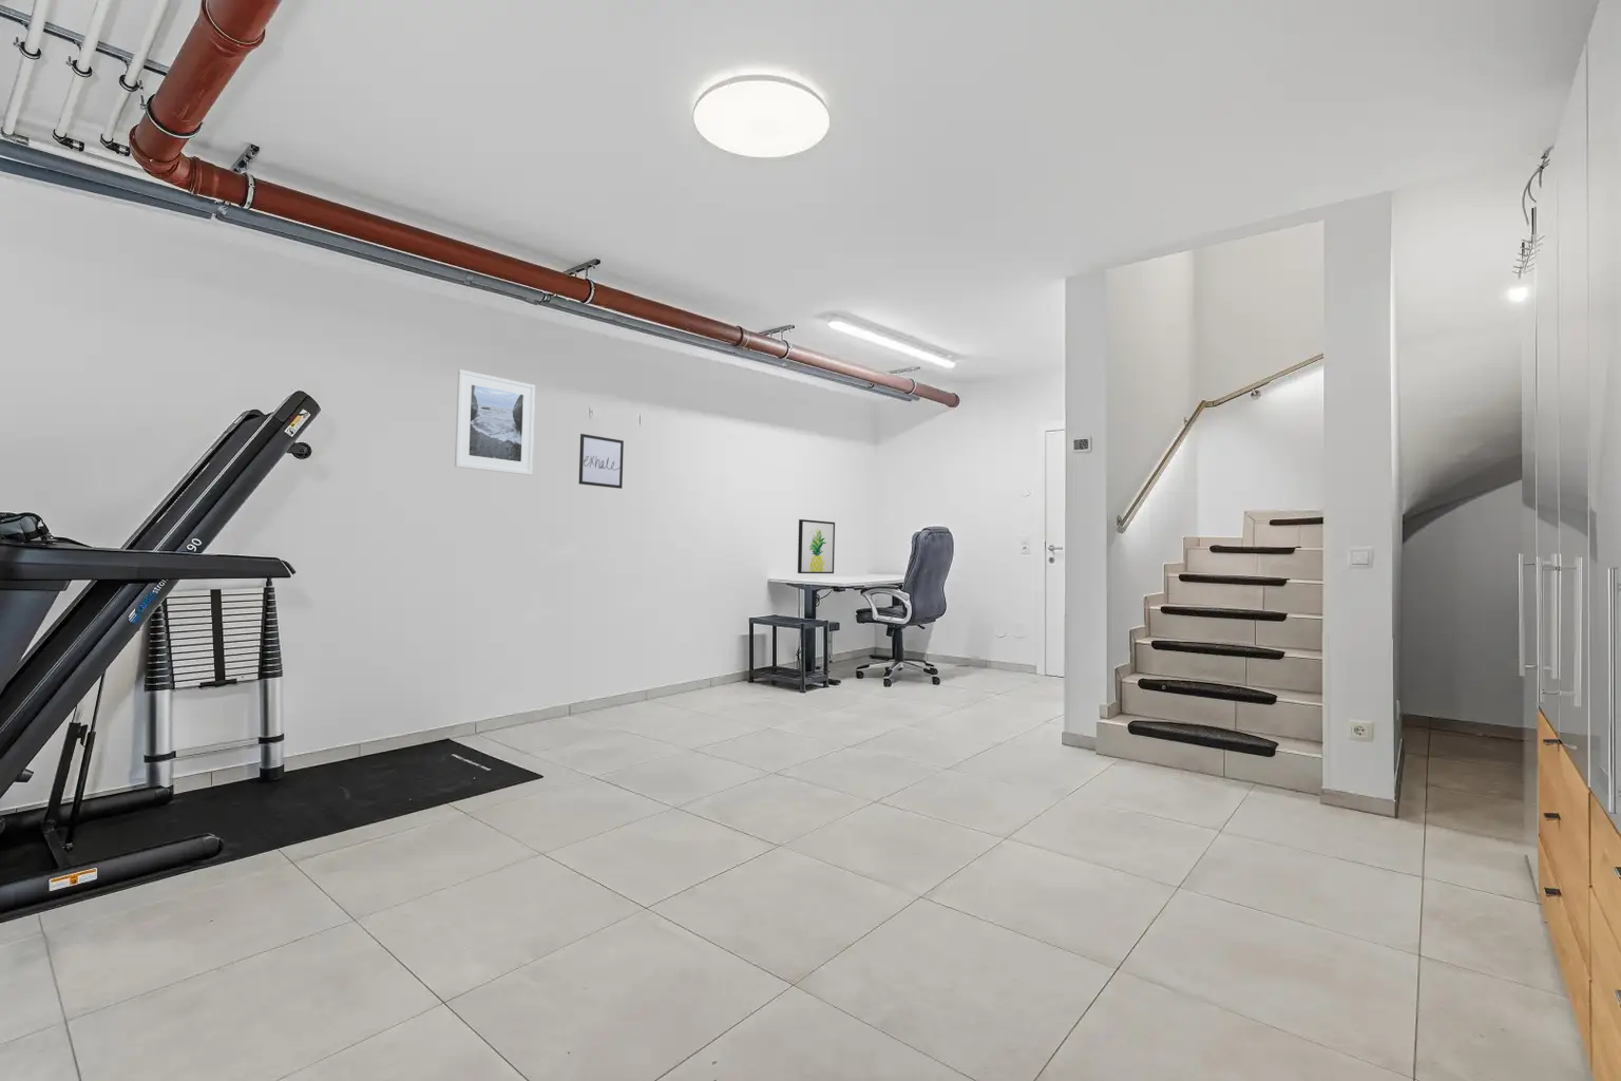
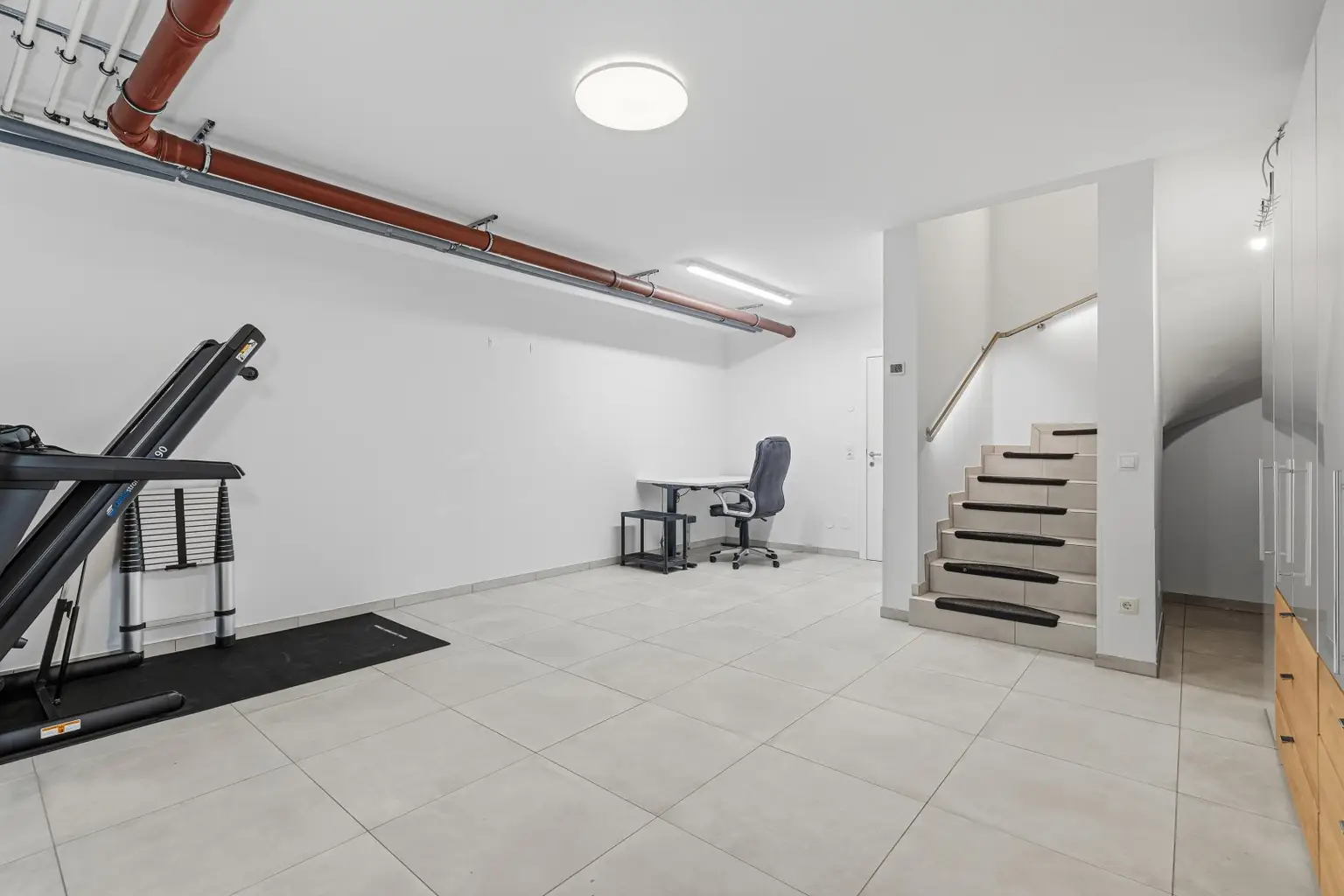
- wall art [797,519,836,574]
- wall art [578,433,625,490]
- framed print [453,368,536,477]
